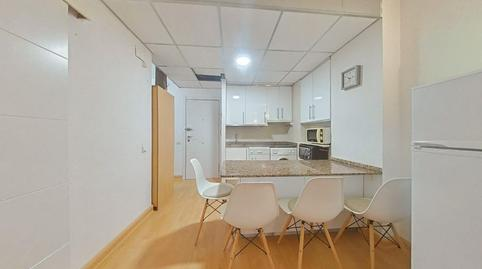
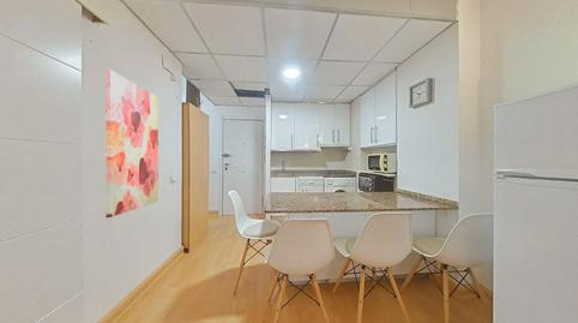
+ wall art [104,68,159,219]
